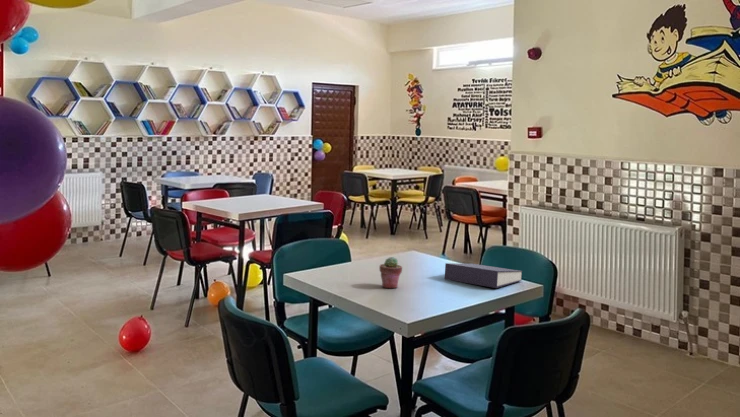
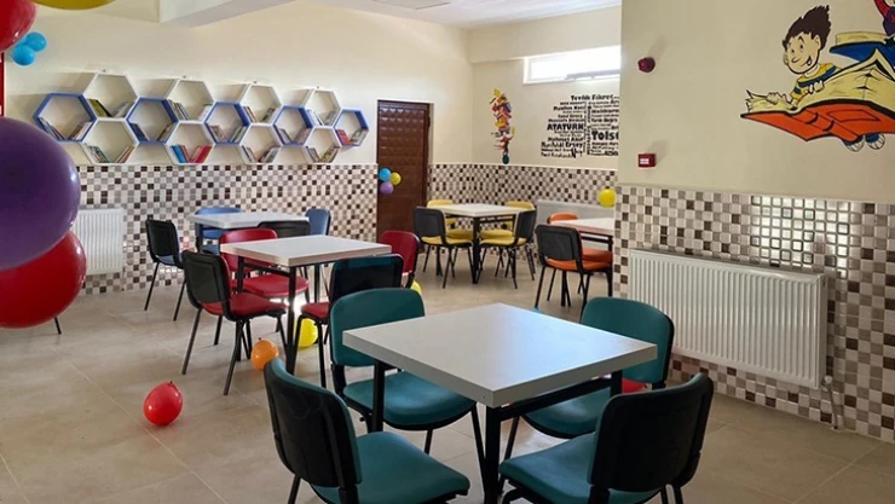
- book [444,262,524,289]
- potted succulent [378,256,403,289]
